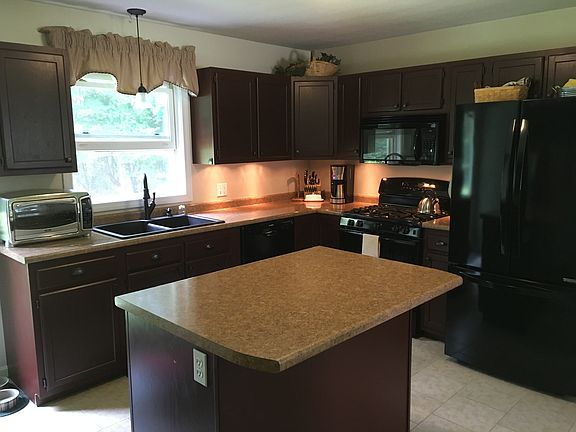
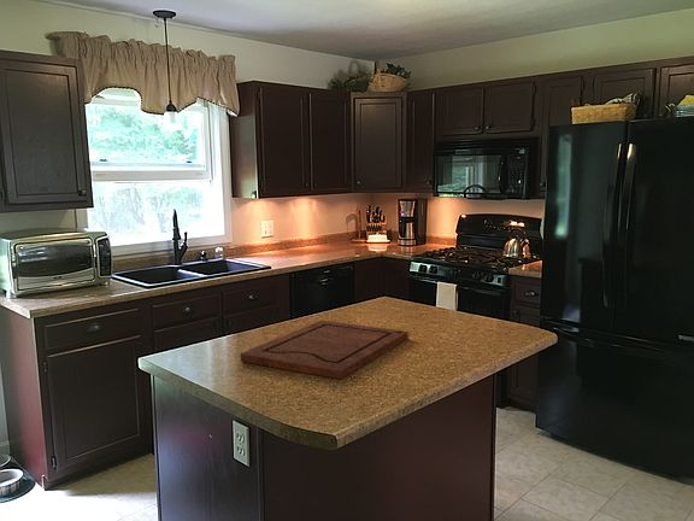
+ cutting board [240,320,410,380]
